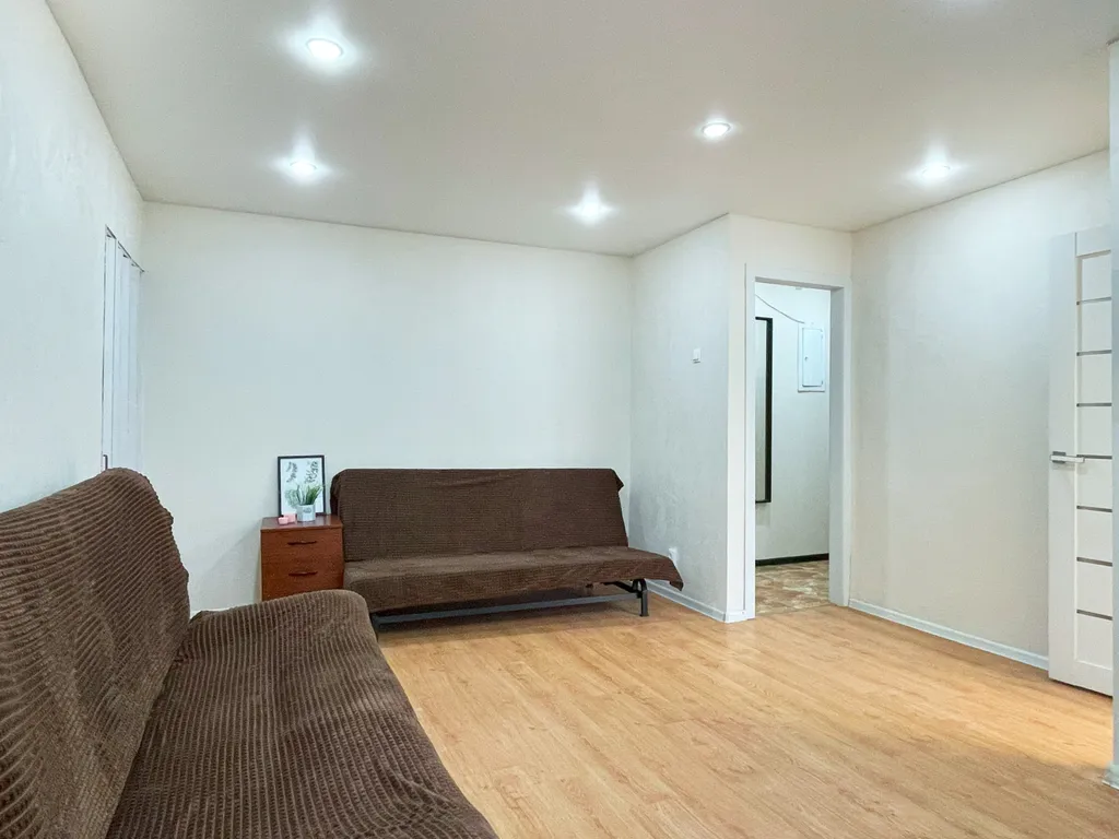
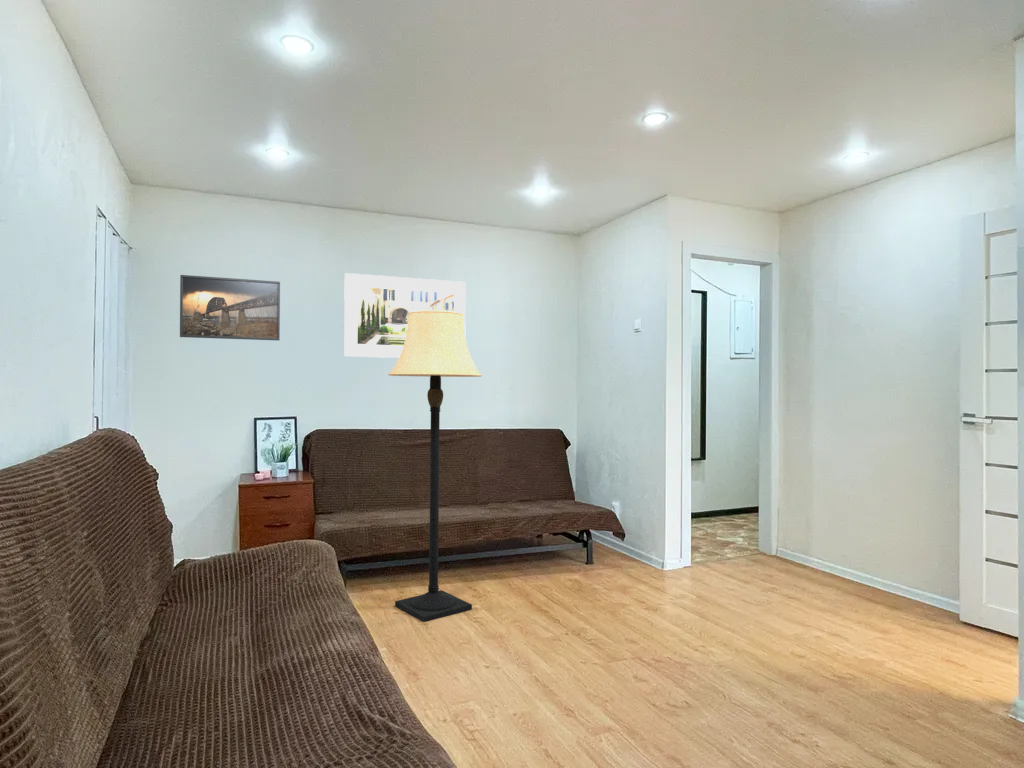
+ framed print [179,274,281,341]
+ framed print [343,272,467,359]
+ lamp [387,310,483,623]
